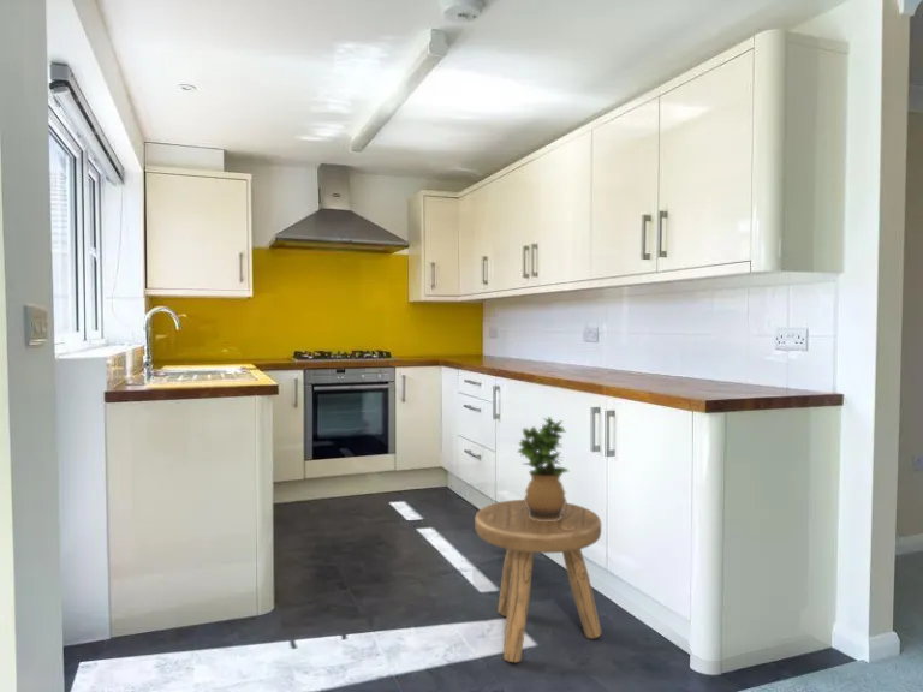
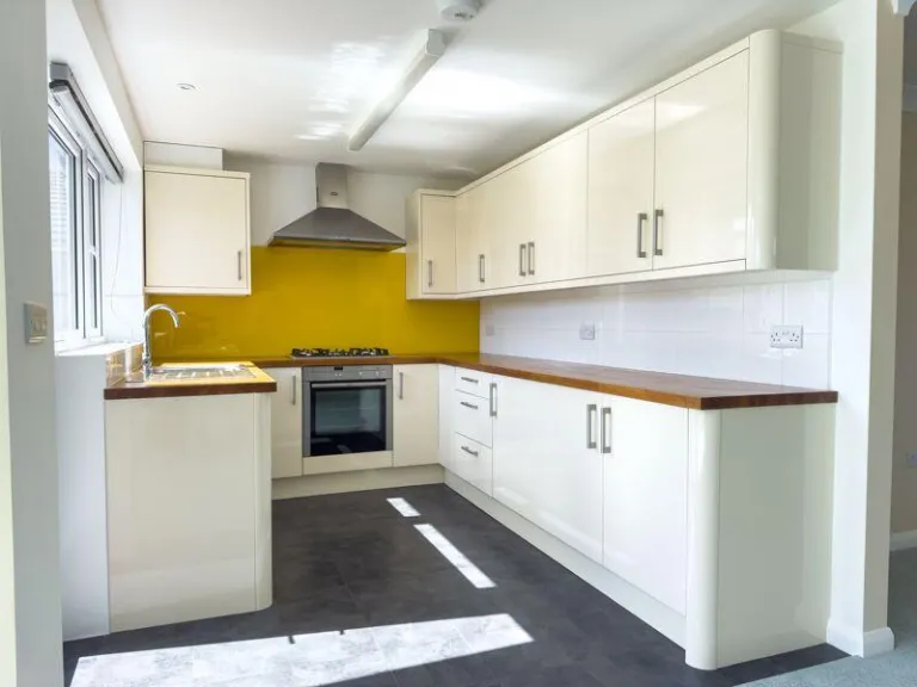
- stool [474,499,602,663]
- potted plant [516,416,570,521]
